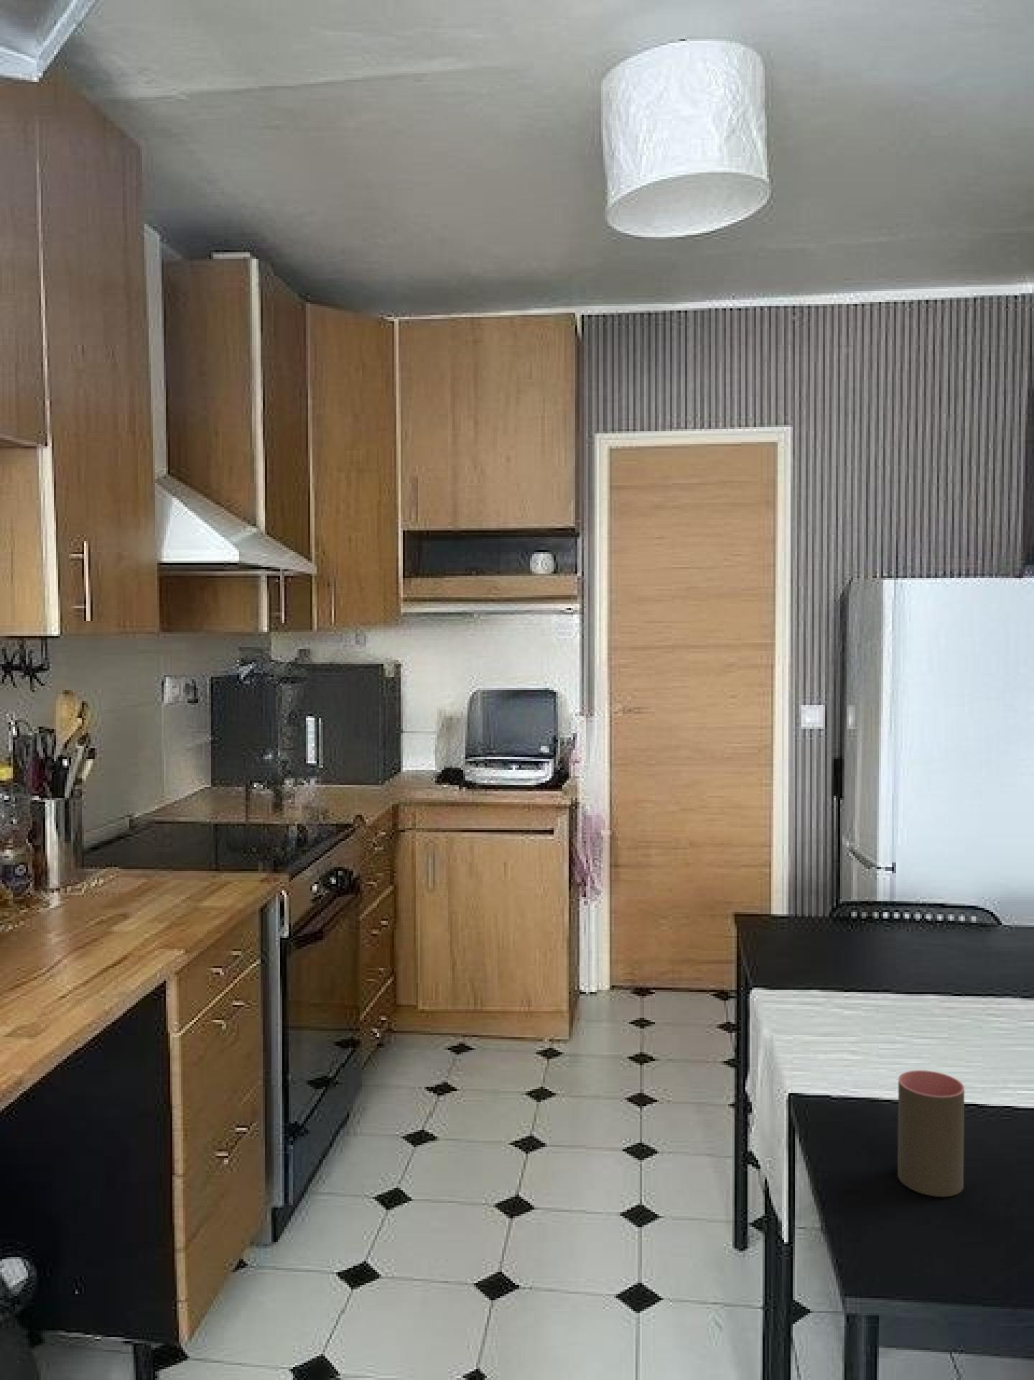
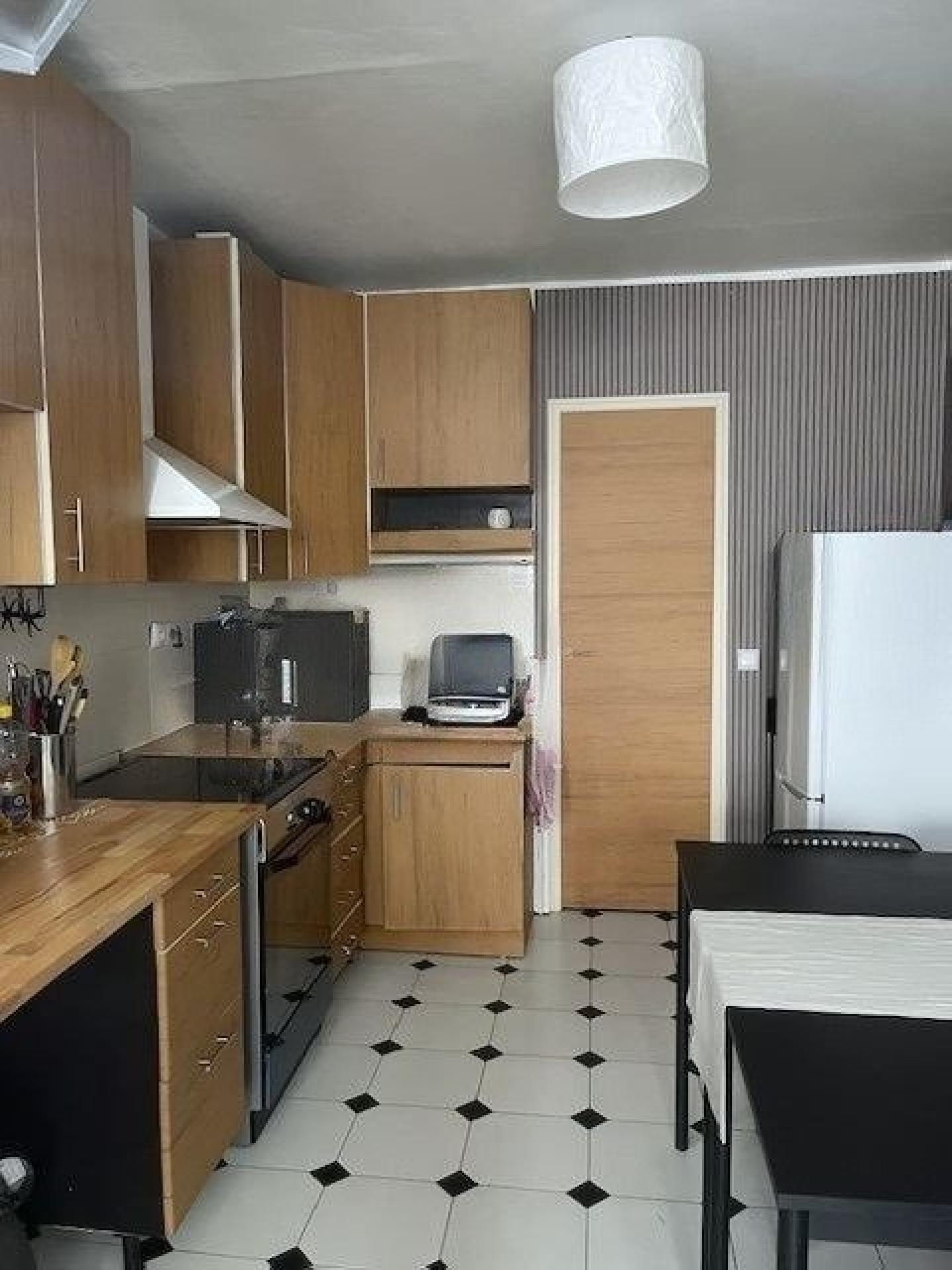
- cup [897,1069,966,1197]
